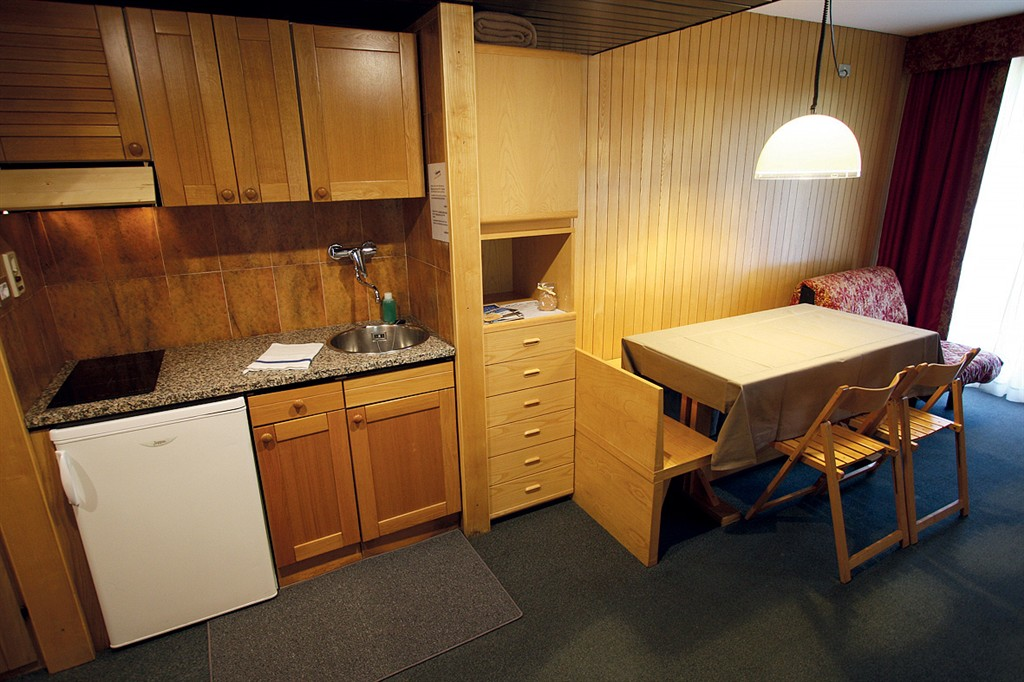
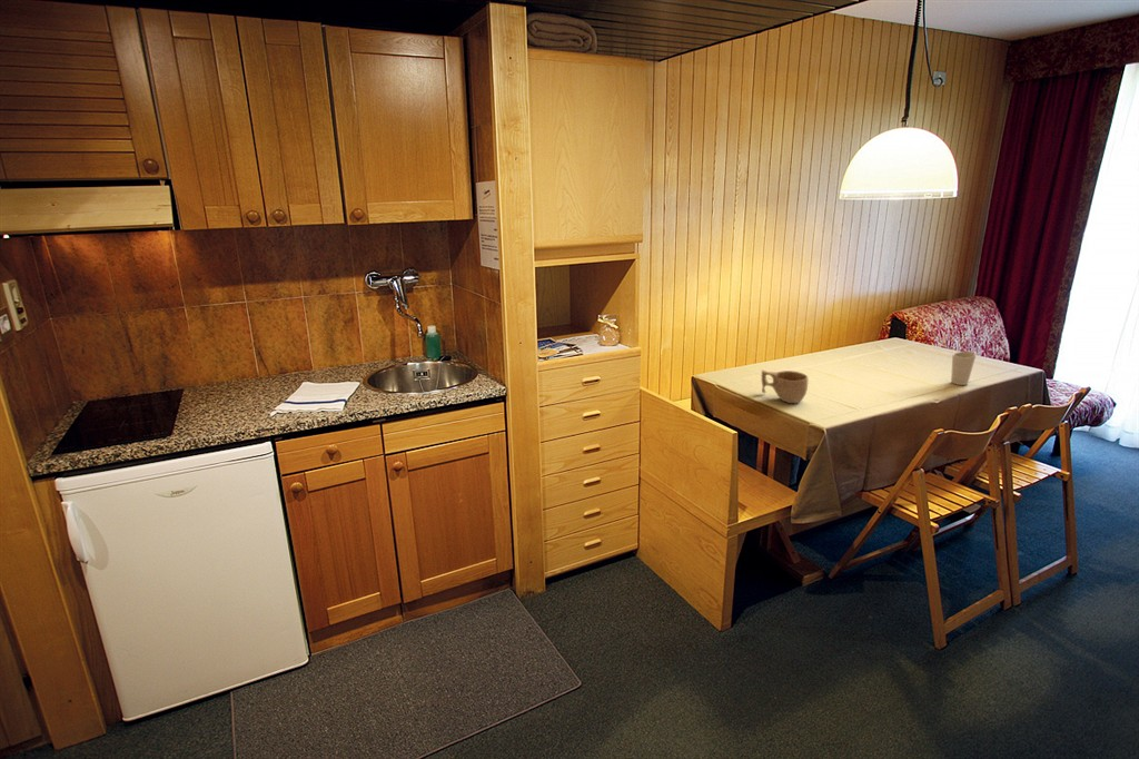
+ cup [761,369,809,404]
+ cup [950,351,977,386]
